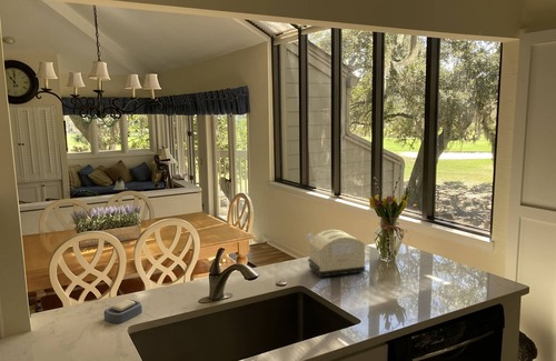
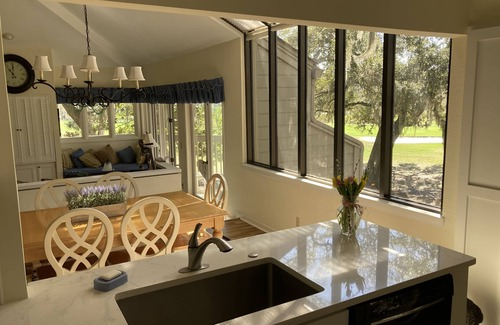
- toaster [305,229,366,279]
